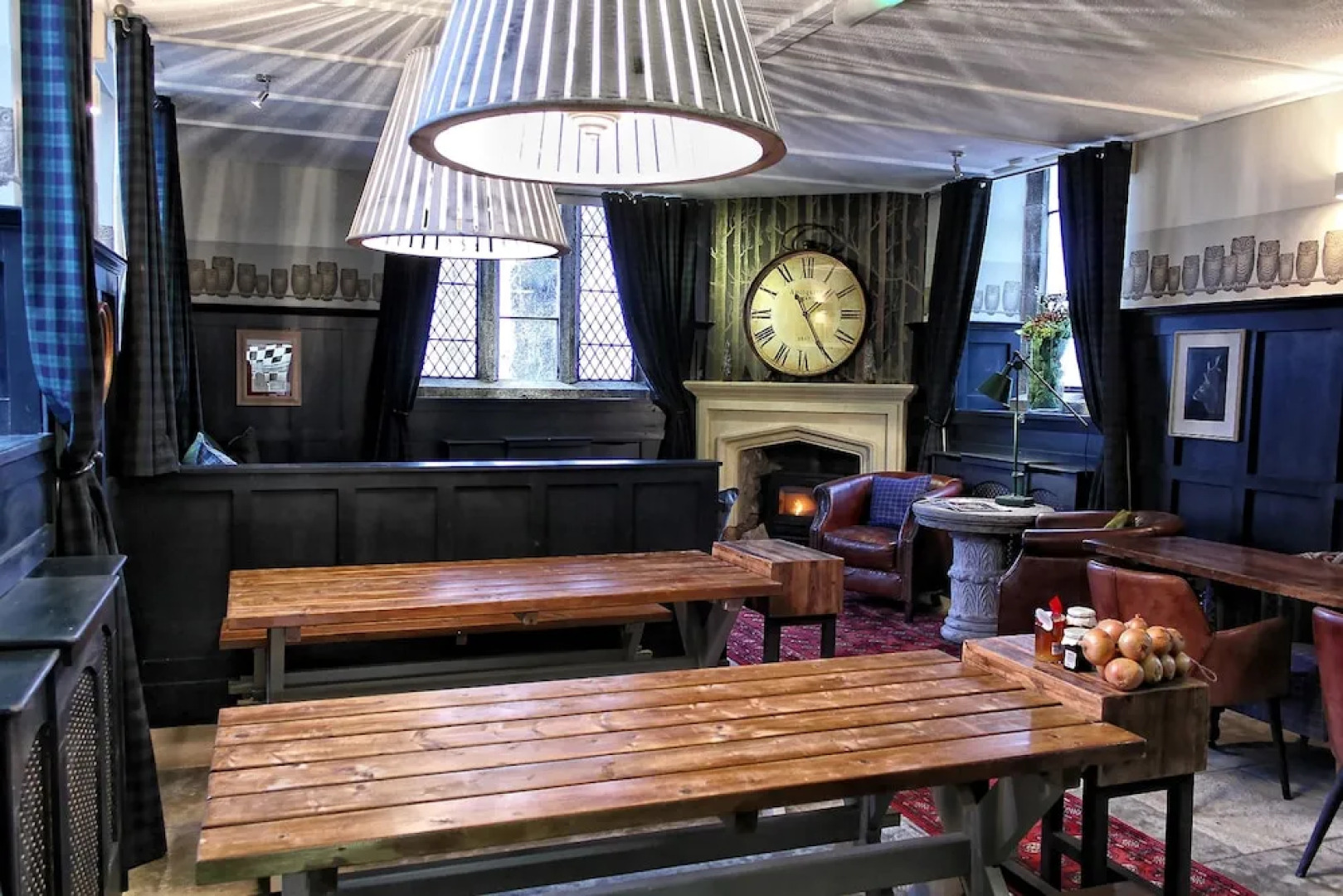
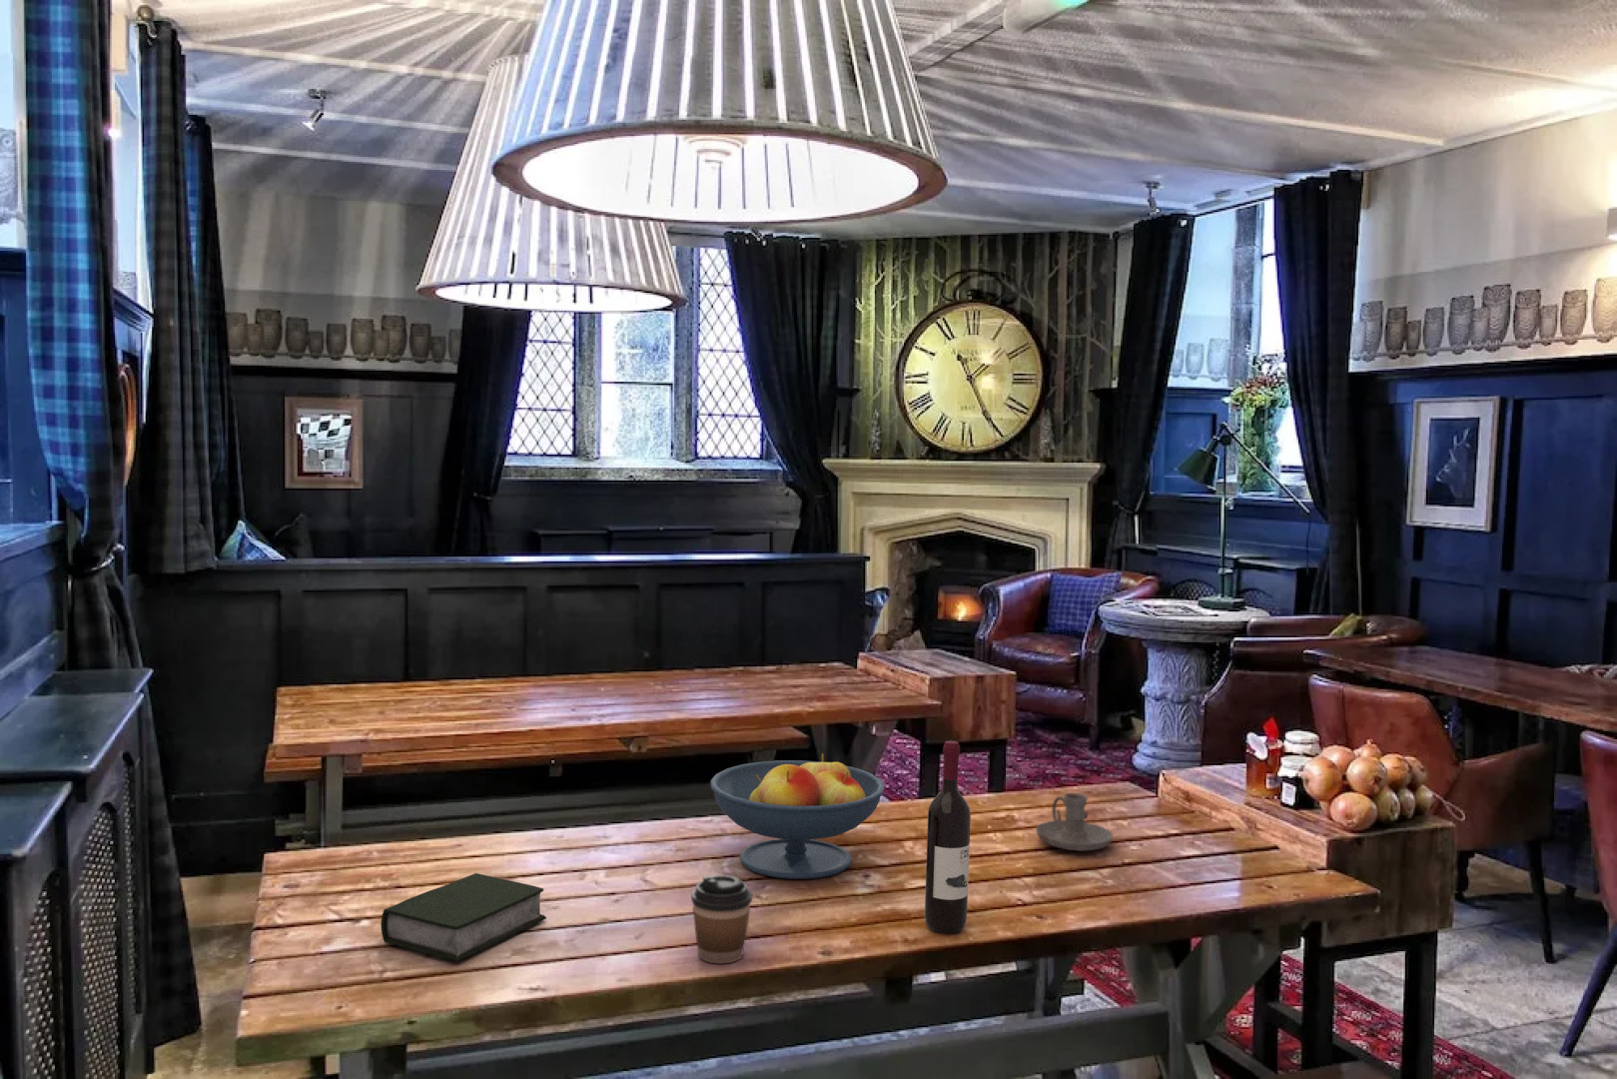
+ candle holder [1034,792,1114,853]
+ book [380,872,548,962]
+ fruit bowl [709,753,886,880]
+ wine bottle [923,739,972,934]
+ coffee cup [690,874,753,965]
